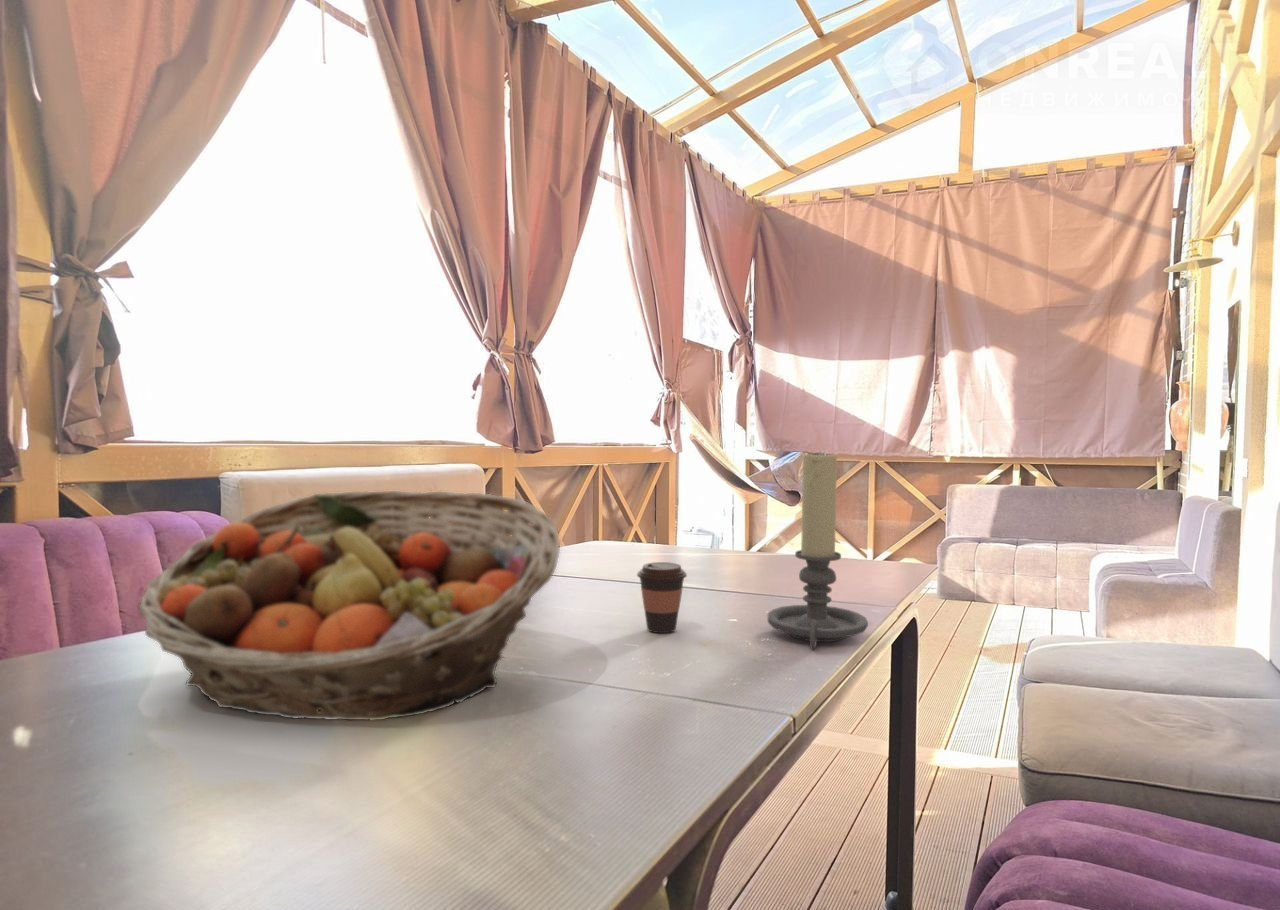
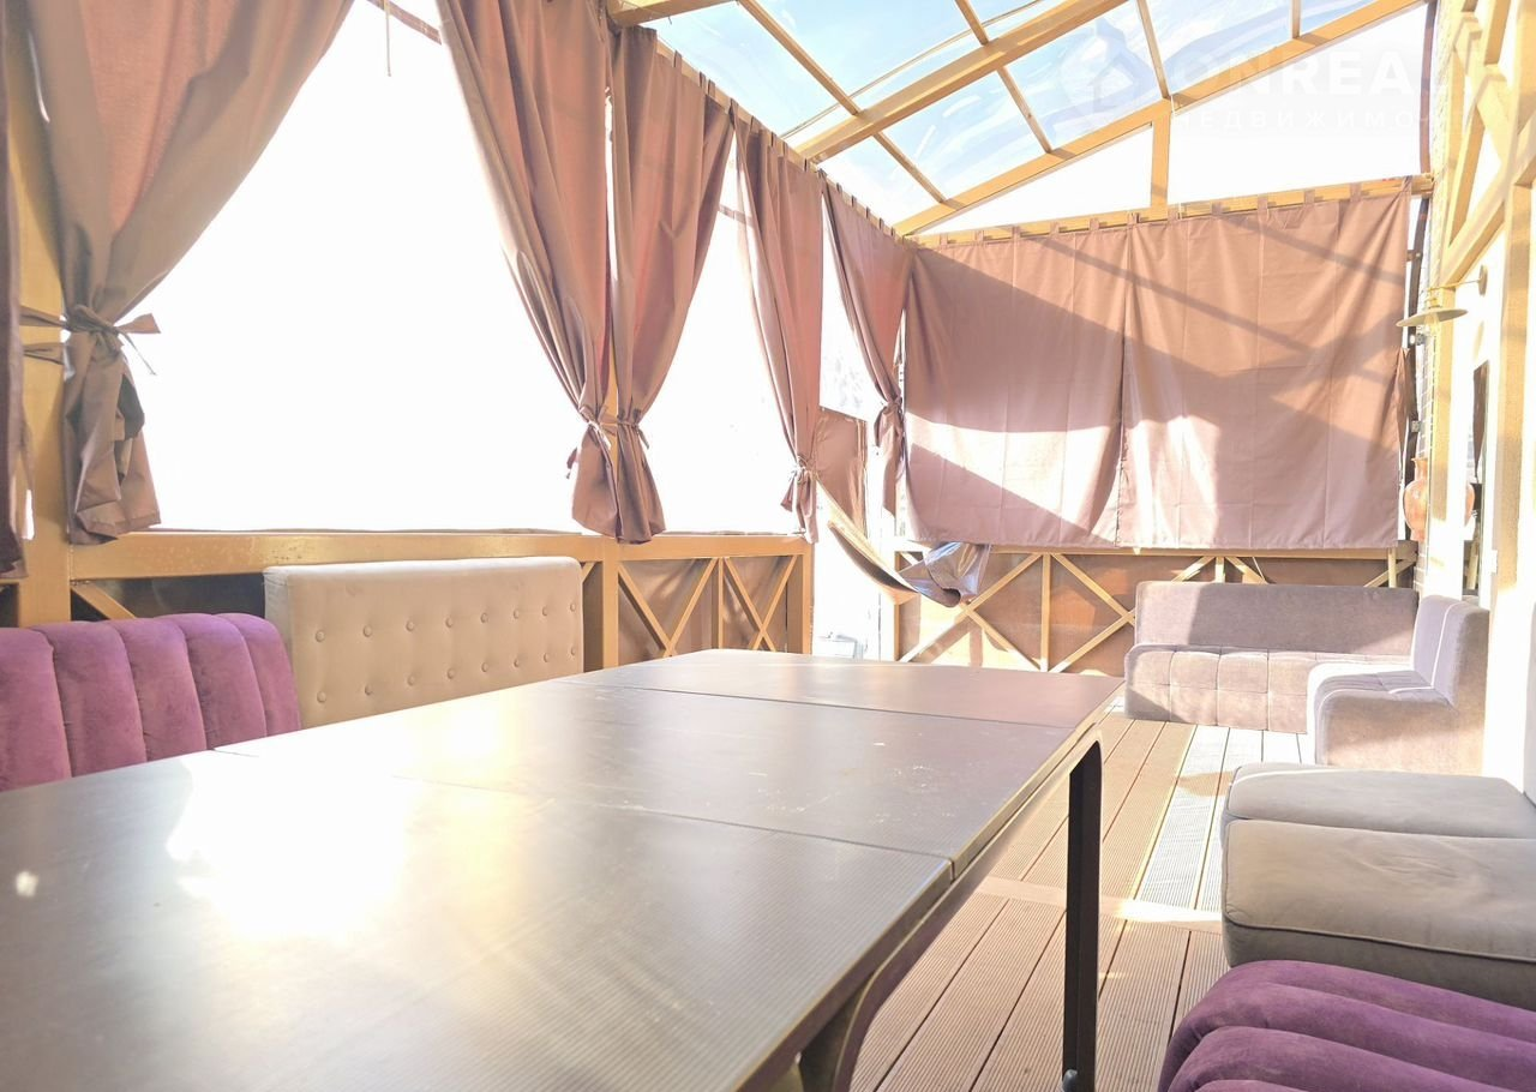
- fruit basket [136,490,561,721]
- coffee cup [636,561,688,634]
- candle holder [767,450,869,651]
